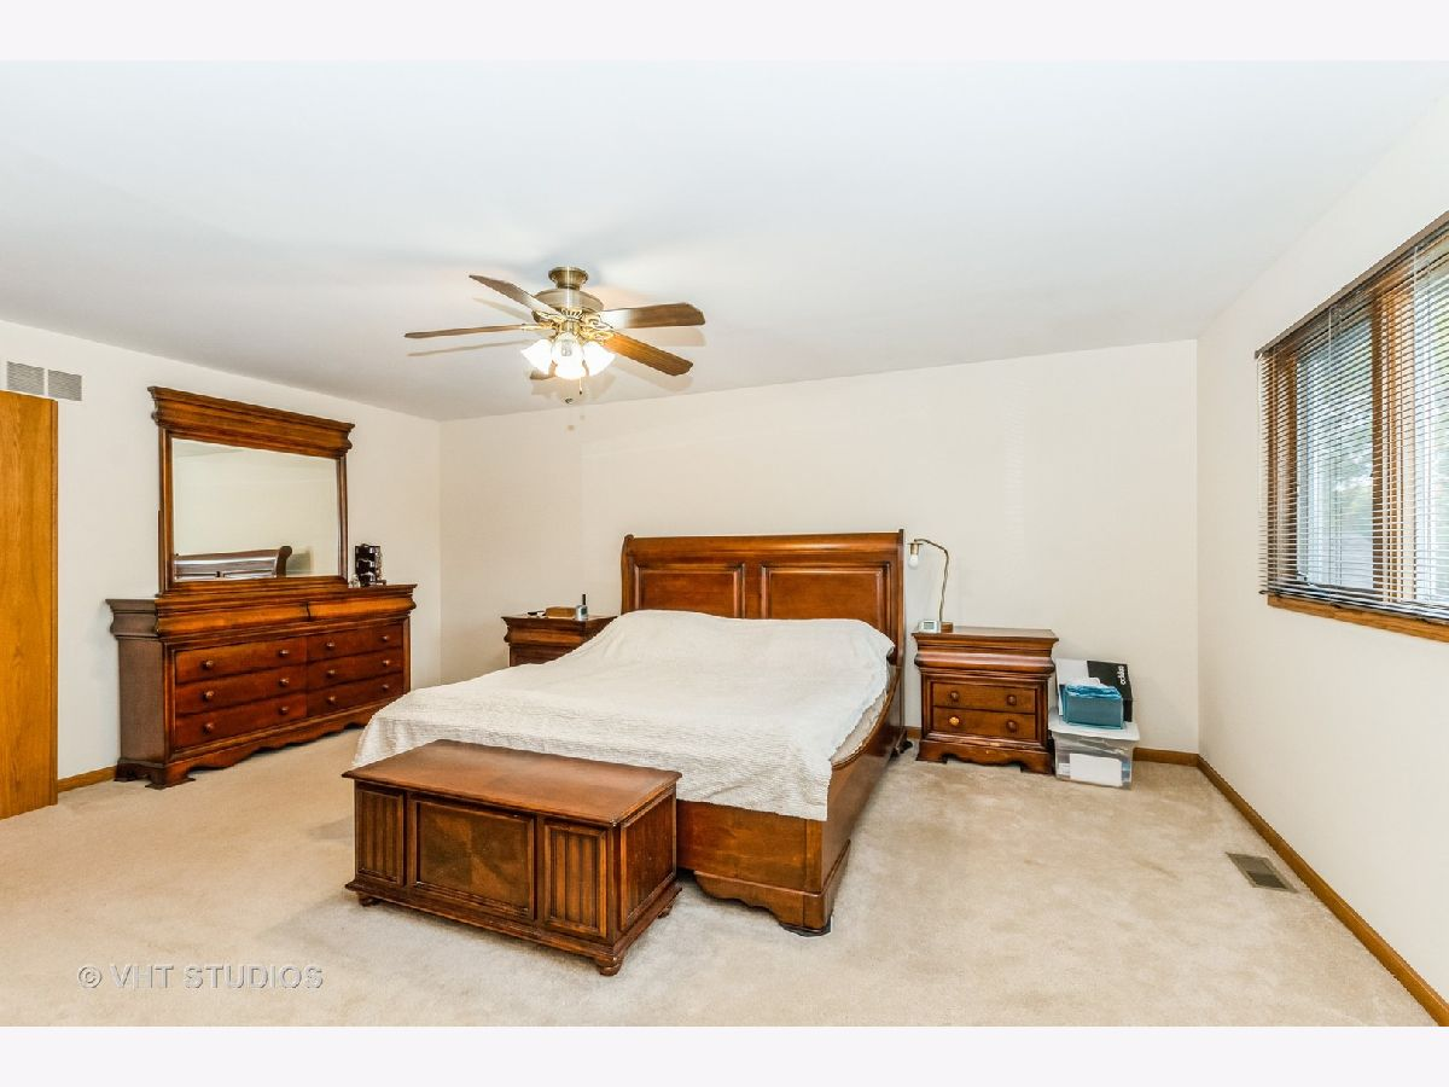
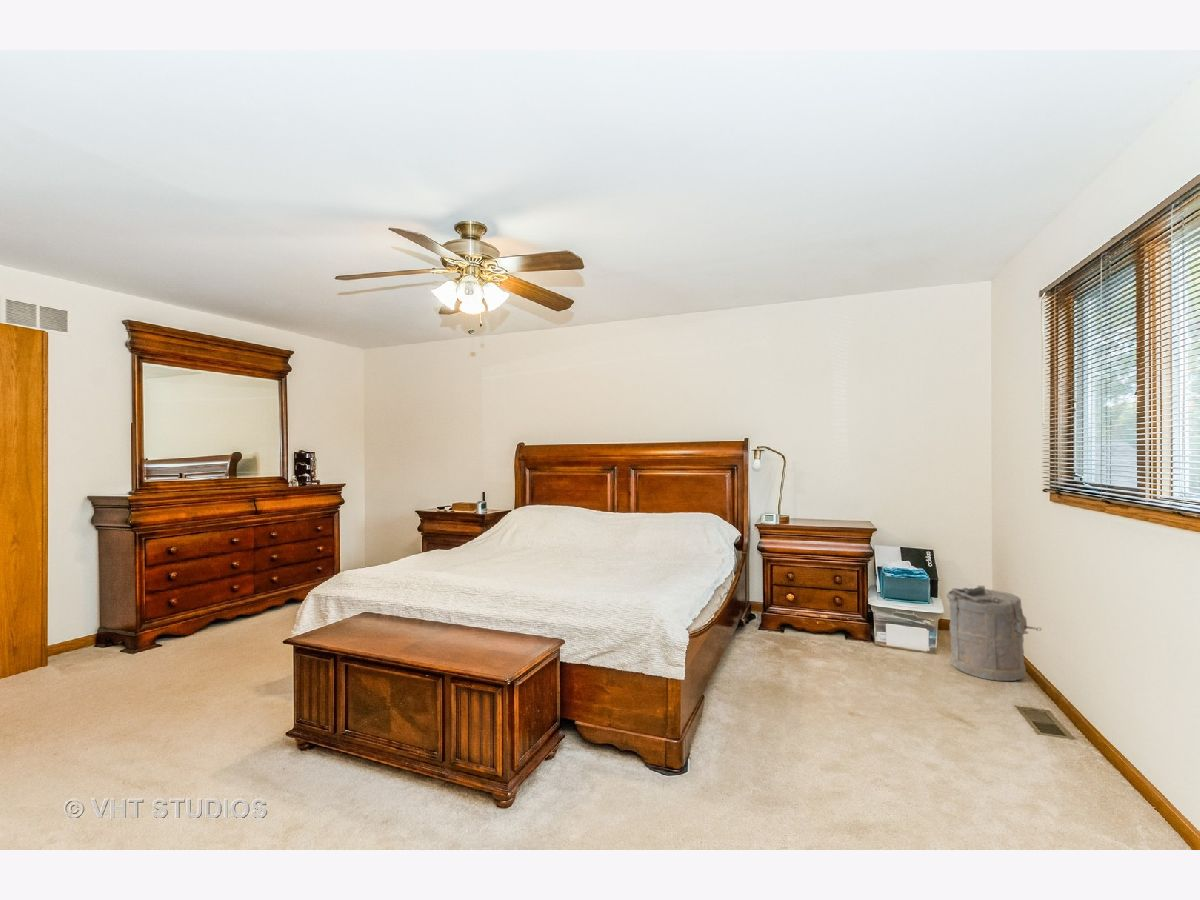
+ laundry hamper [945,585,1043,682]
